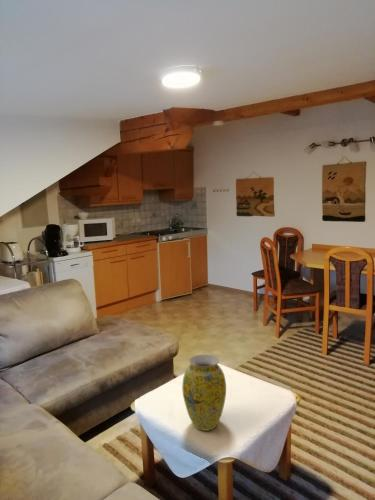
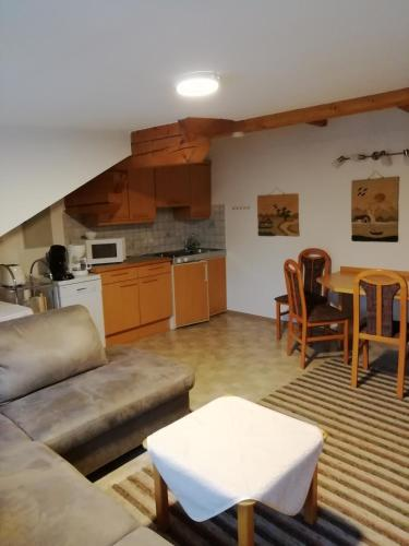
- vase [181,354,227,432]
